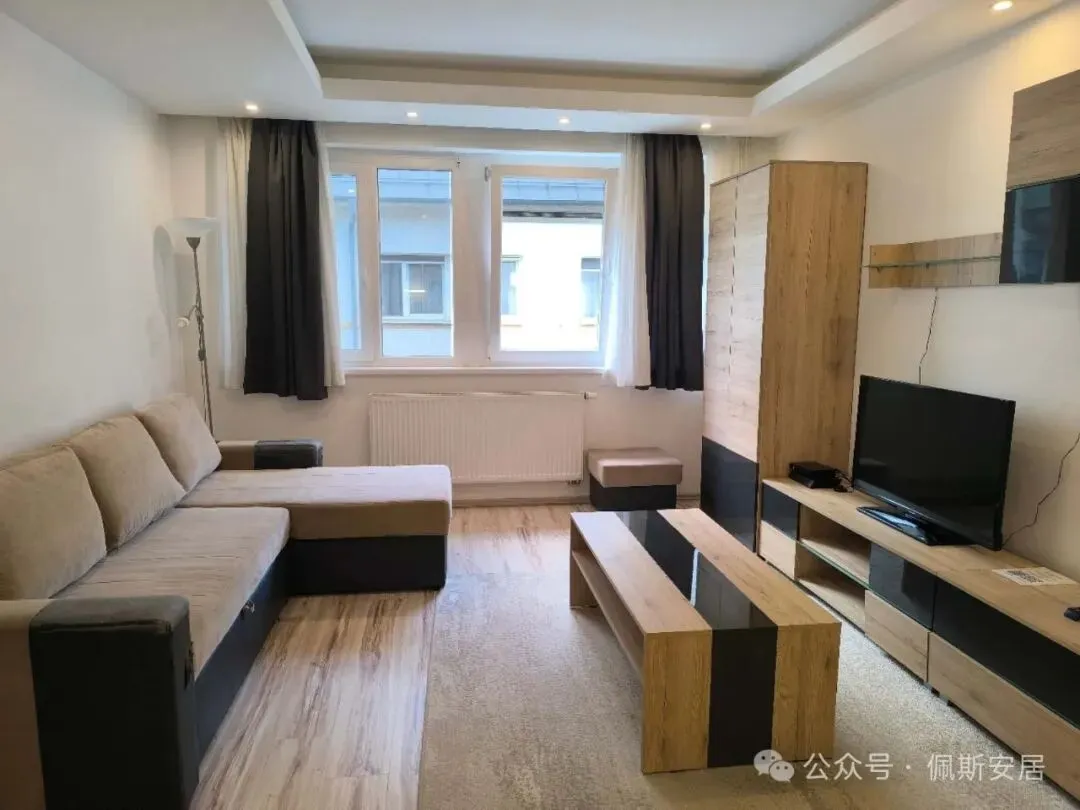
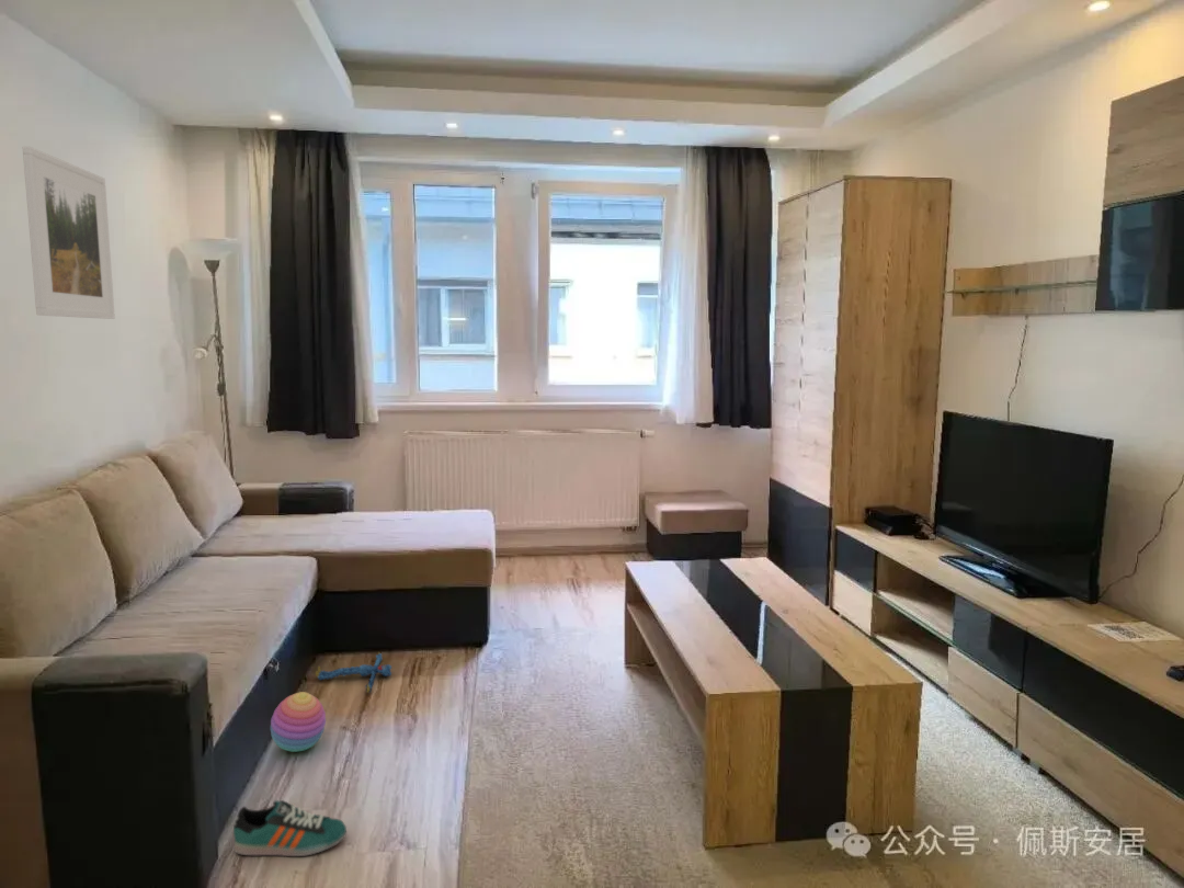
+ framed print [22,146,116,320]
+ plush toy [315,651,392,694]
+ stacking toy [270,691,327,753]
+ sneaker [232,799,348,857]
